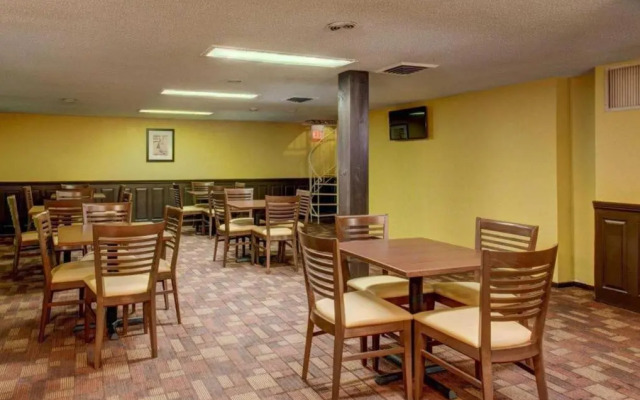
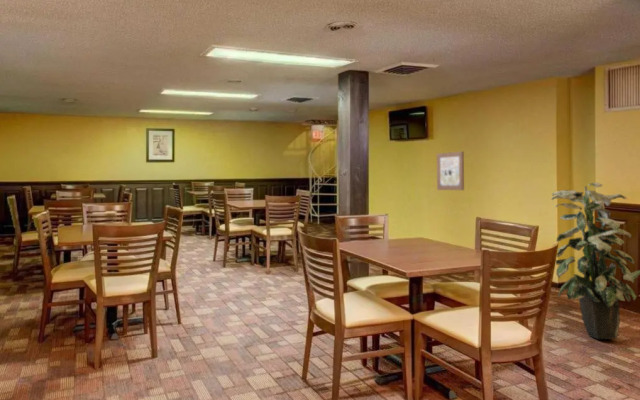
+ indoor plant [550,182,640,340]
+ wall art [436,150,465,191]
